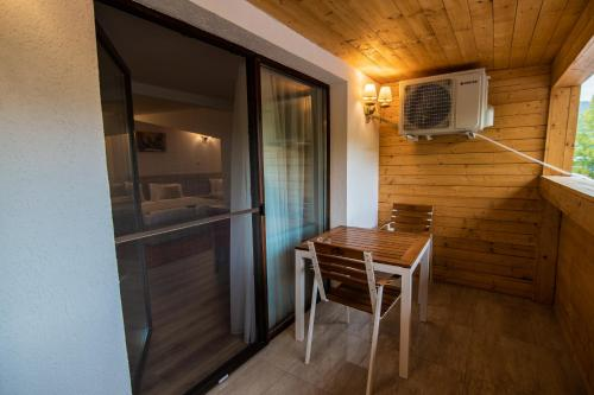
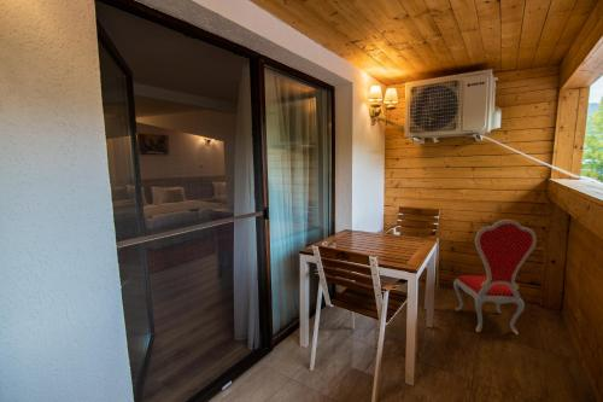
+ dining chair [452,219,538,336]
